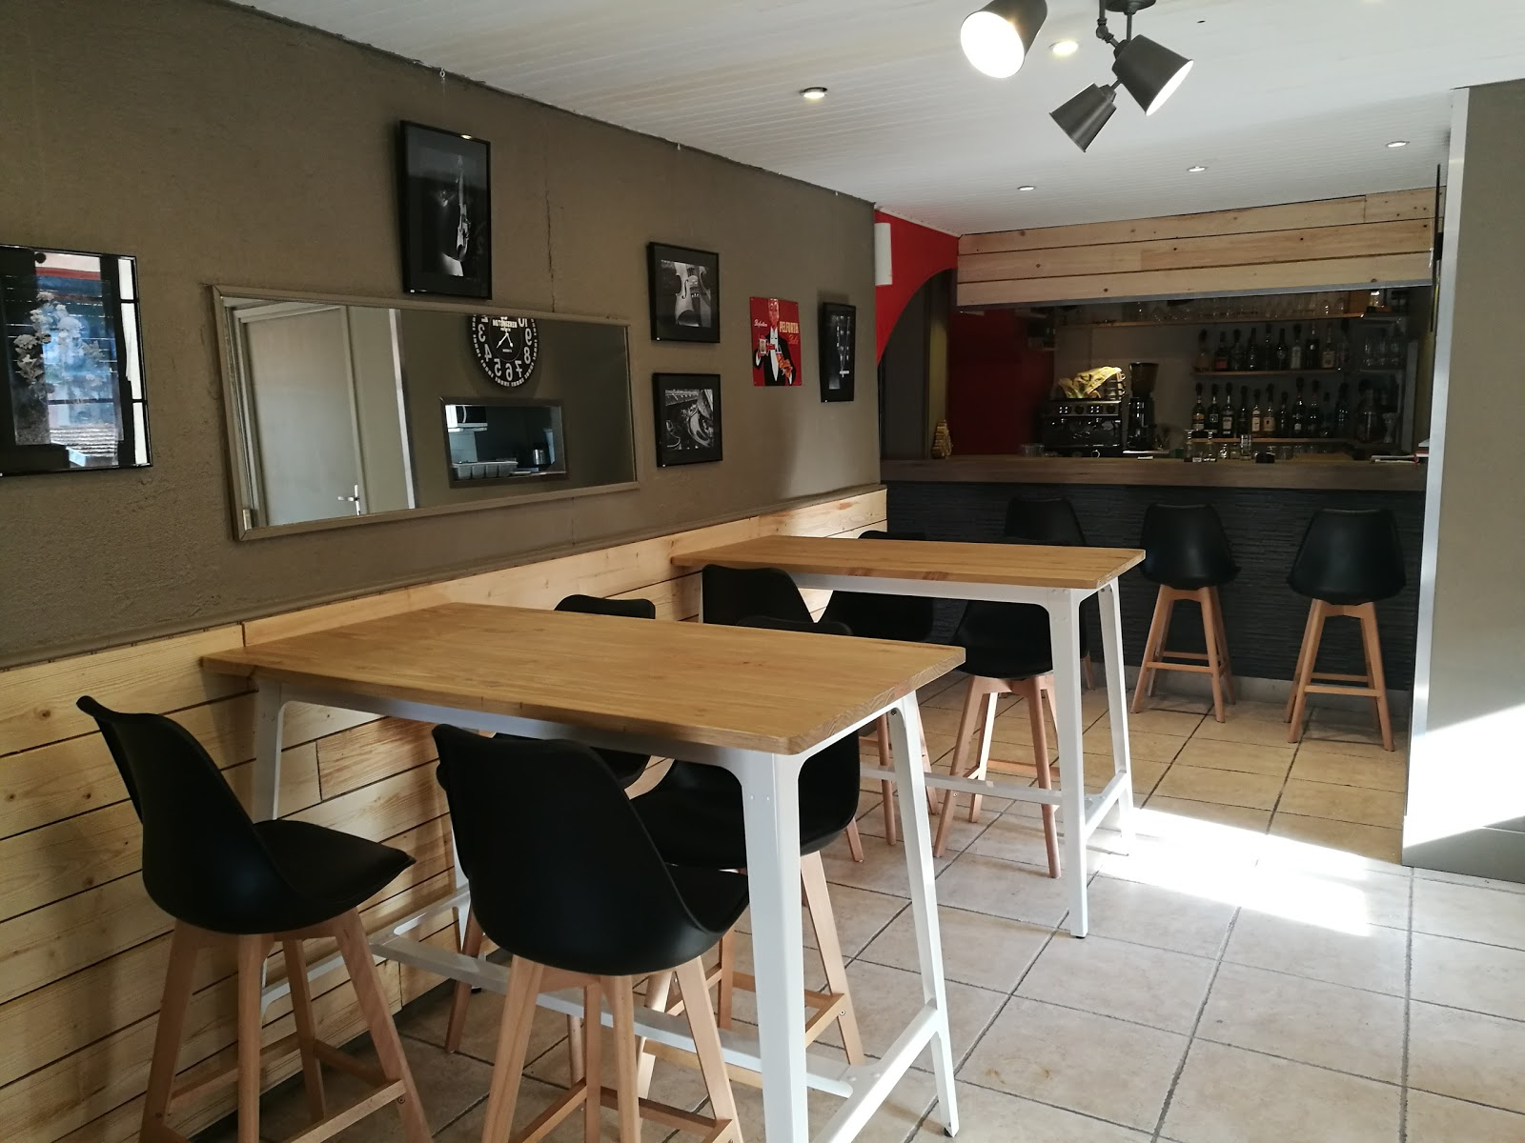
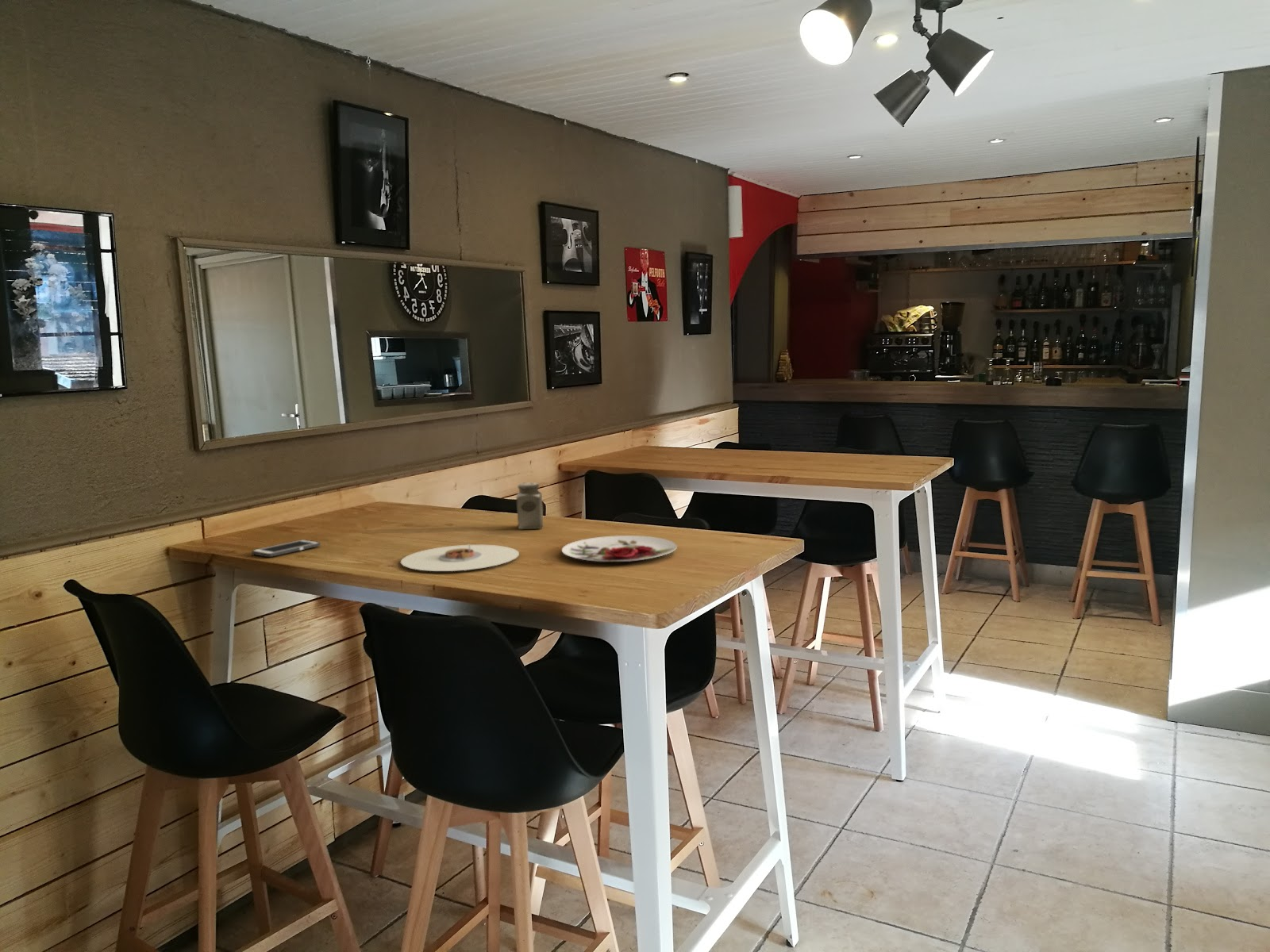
+ plate [561,535,678,562]
+ plate [400,543,520,572]
+ cell phone [251,539,321,558]
+ salt shaker [516,482,544,530]
